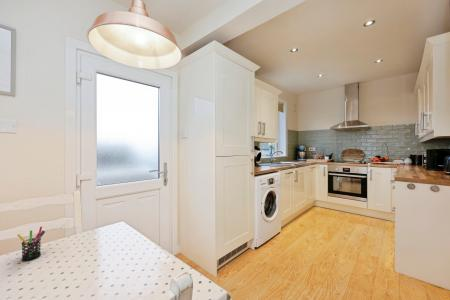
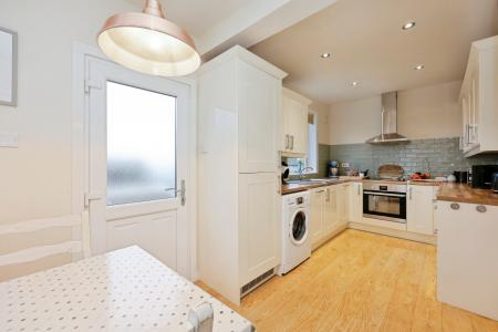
- pen holder [16,226,46,262]
